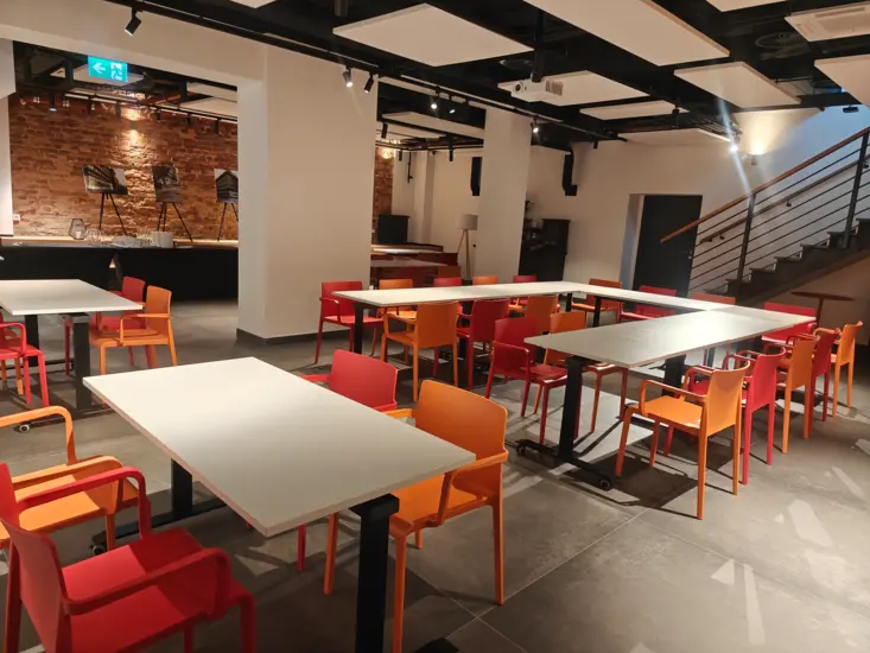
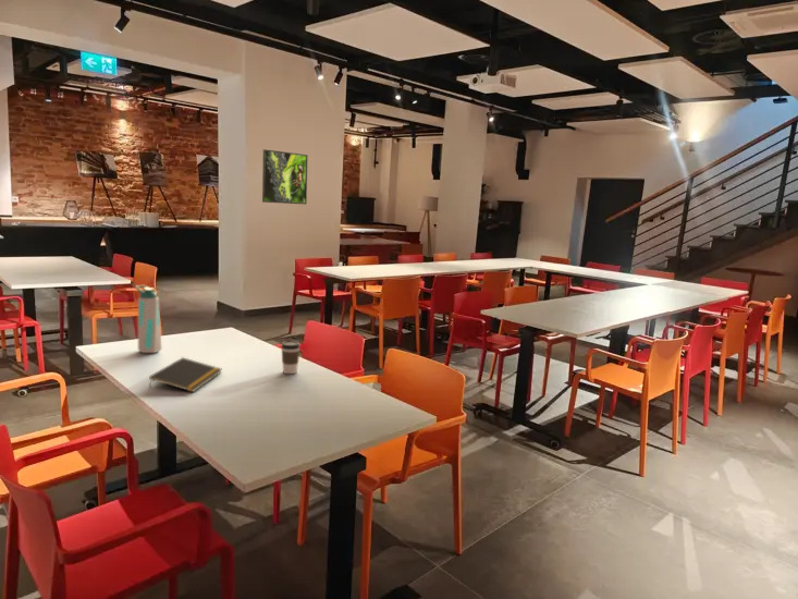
+ water bottle [134,284,163,354]
+ notepad [148,356,223,393]
+ coffee cup [280,340,302,375]
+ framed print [261,148,309,206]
